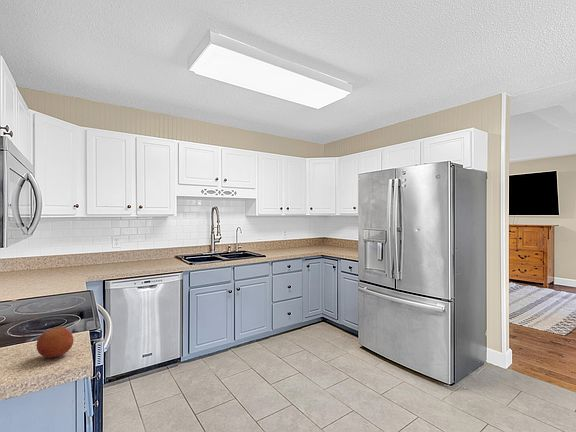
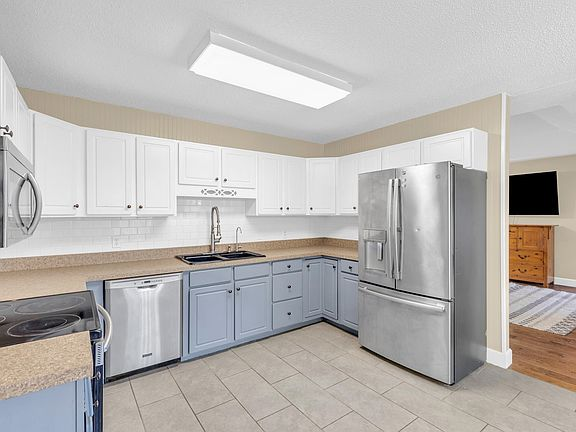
- fruit [36,326,75,359]
